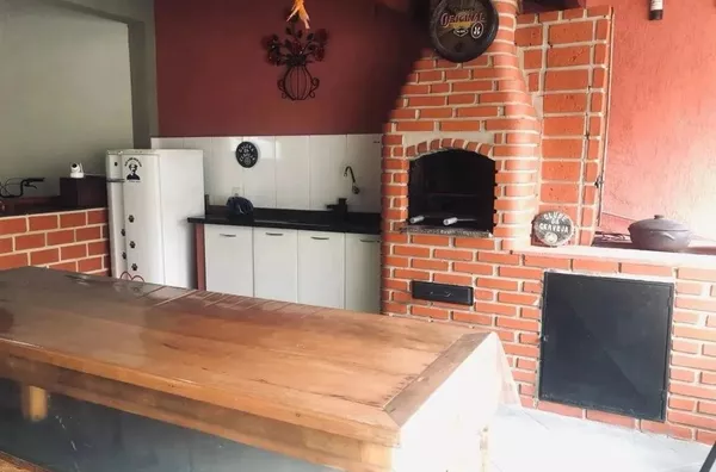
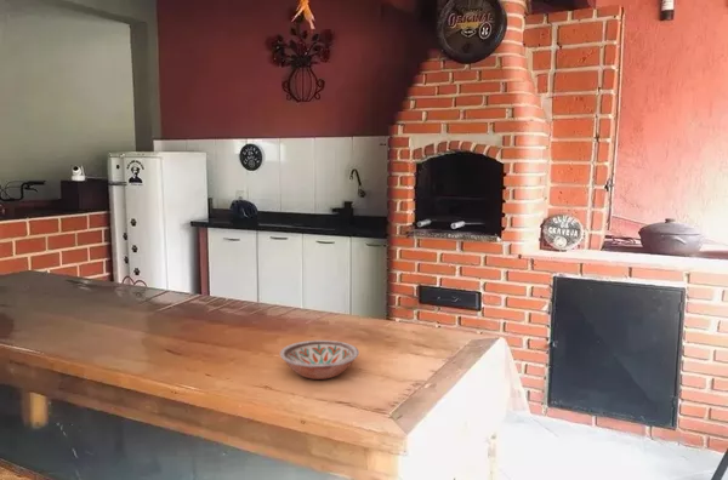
+ bowl [279,339,360,381]
